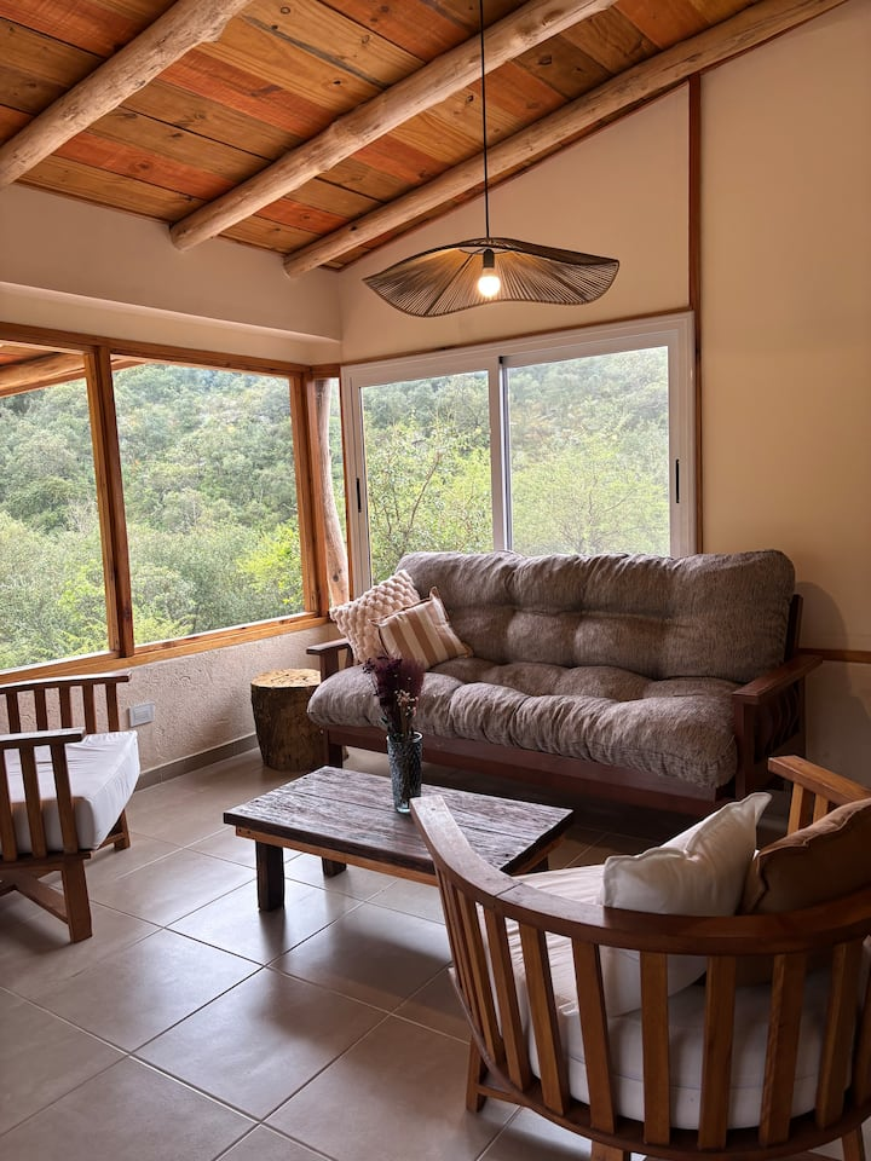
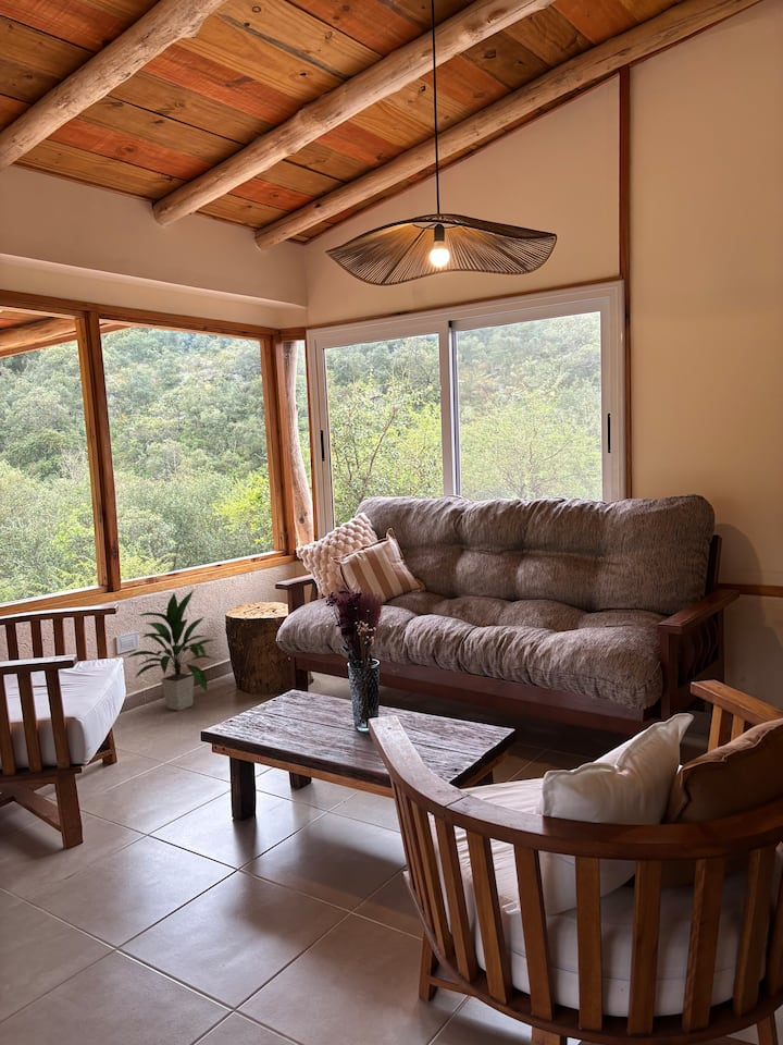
+ indoor plant [124,589,219,712]
